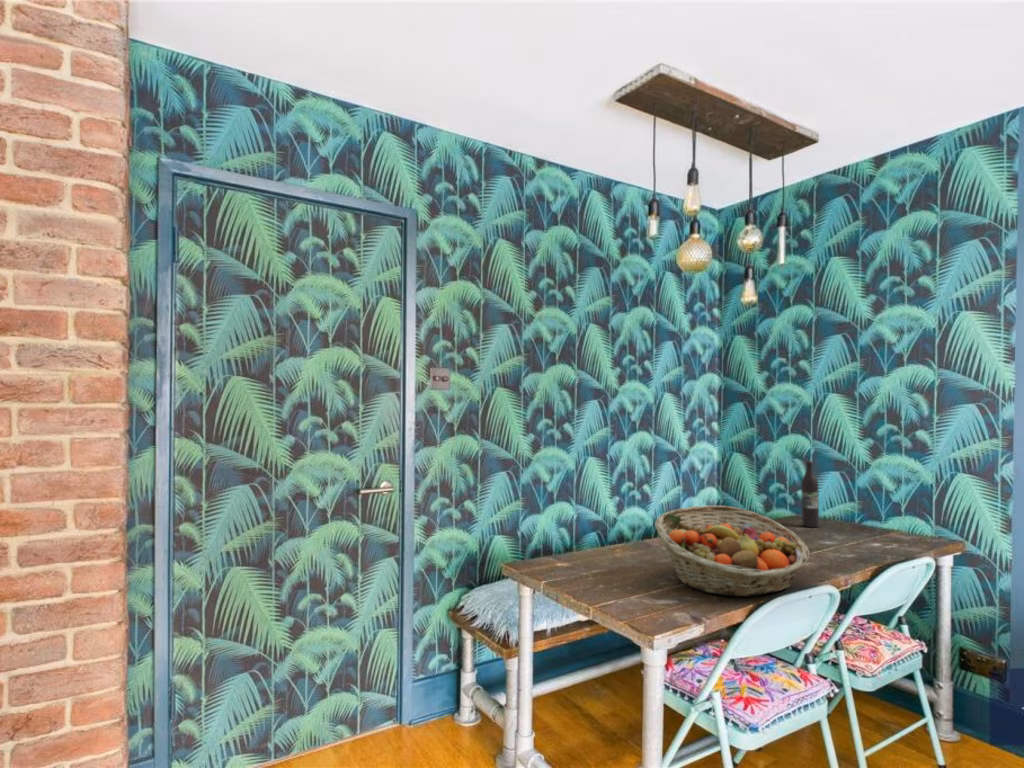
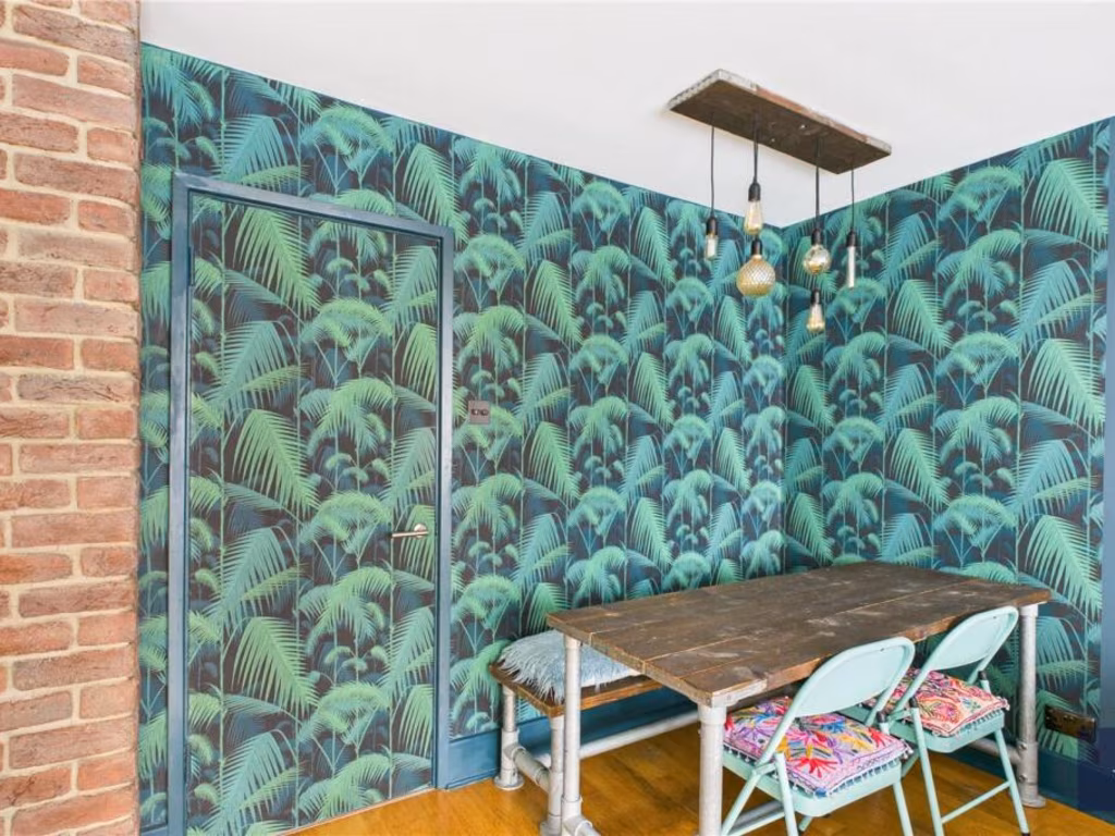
- fruit basket [654,504,811,598]
- wine bottle [800,460,820,528]
